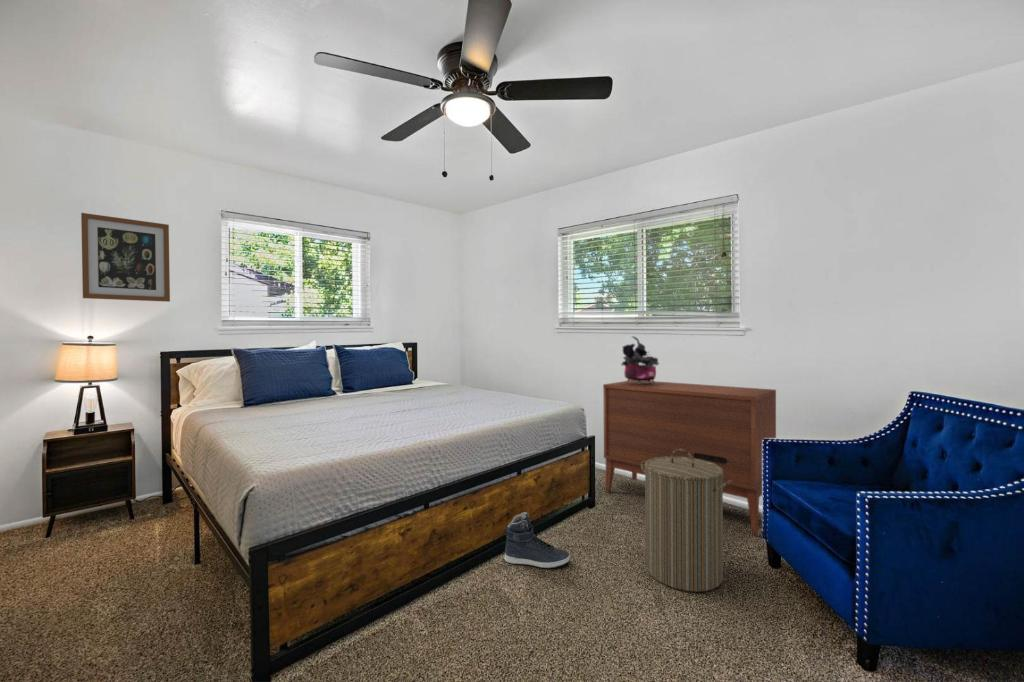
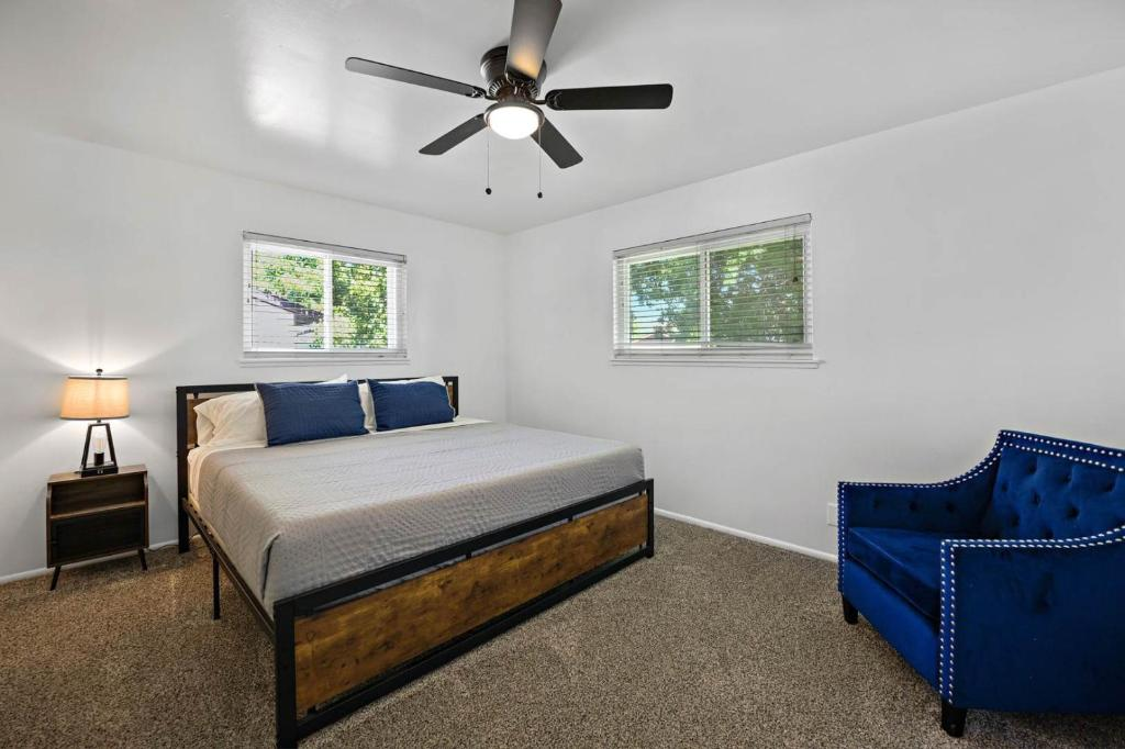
- potted plant [620,335,660,384]
- sneaker [503,511,571,569]
- dresser [602,380,777,536]
- laundry hamper [641,449,732,593]
- wall art [80,212,171,303]
